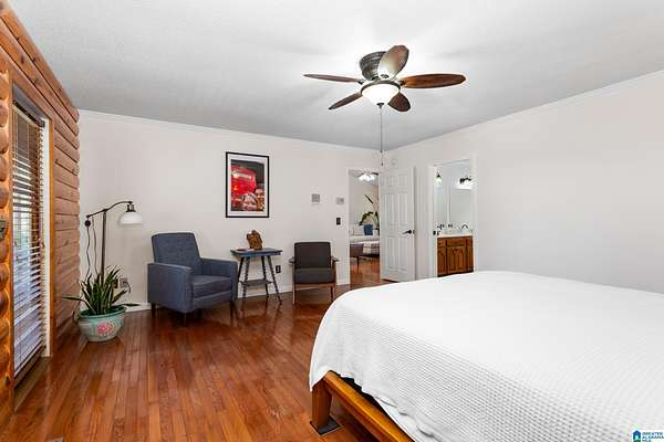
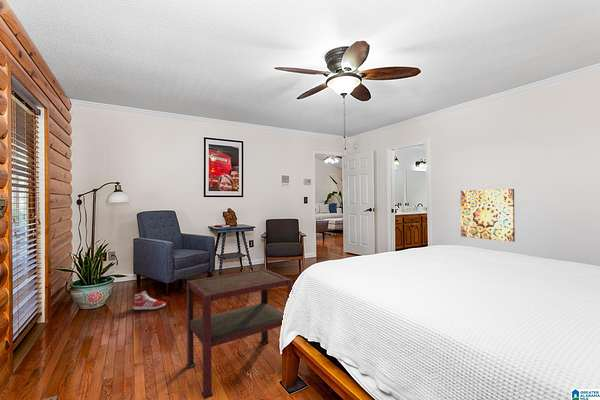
+ wall art [460,188,516,243]
+ side table [185,268,293,400]
+ sneaker [132,290,166,311]
